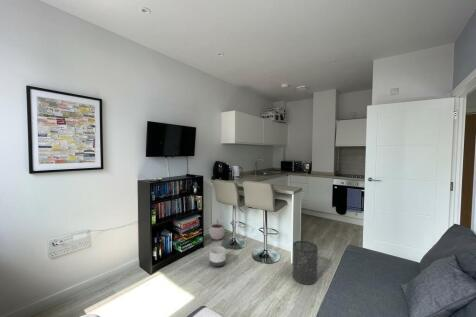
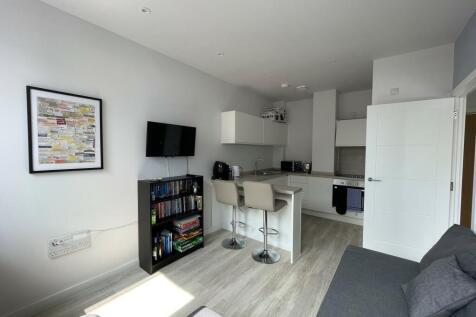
- plant pot [208,219,226,241]
- planter [208,245,227,267]
- trash can [291,240,319,286]
